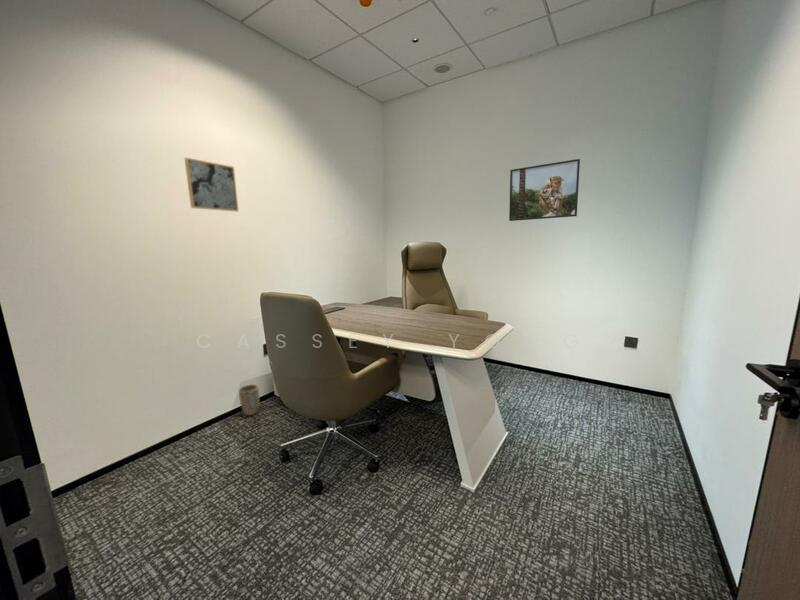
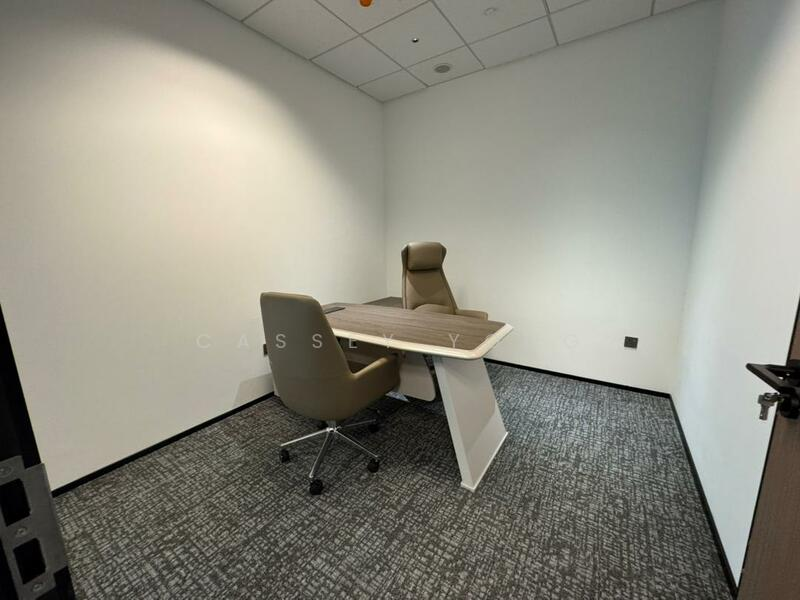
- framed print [508,158,581,222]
- wall art [183,157,240,213]
- plant pot [238,384,261,416]
